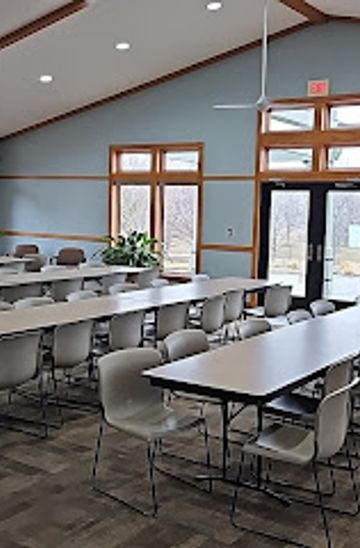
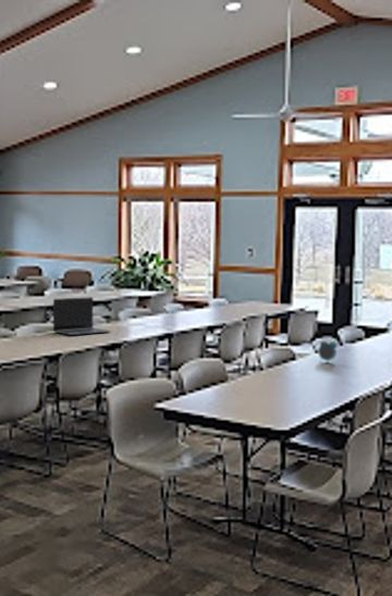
+ laptop [52,296,112,336]
+ alarm clock [317,336,338,364]
